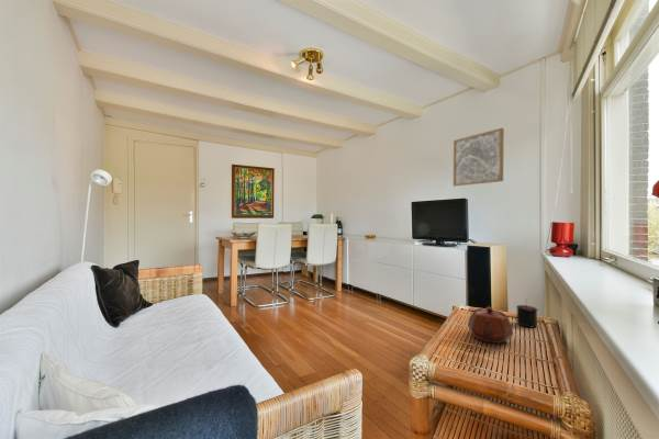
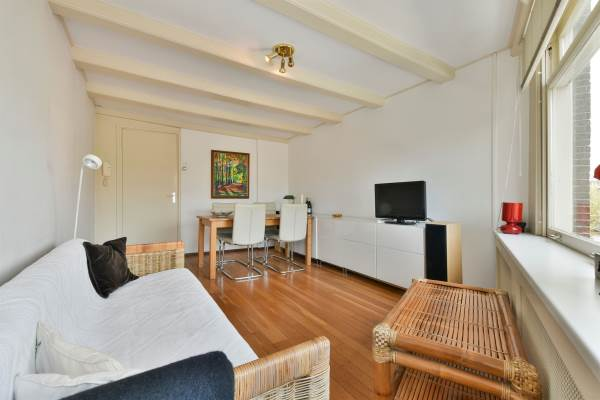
- teapot [467,305,514,345]
- wall art [453,127,505,188]
- candle [515,297,539,328]
